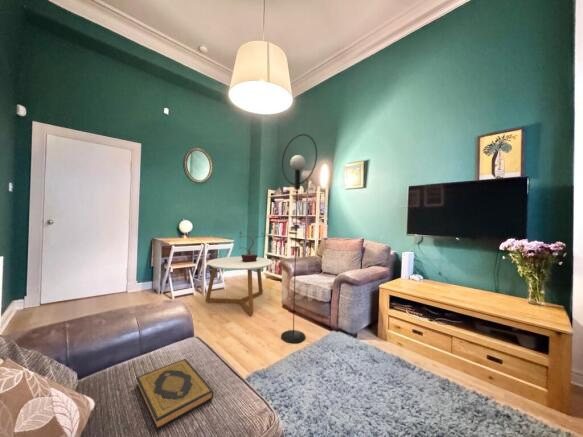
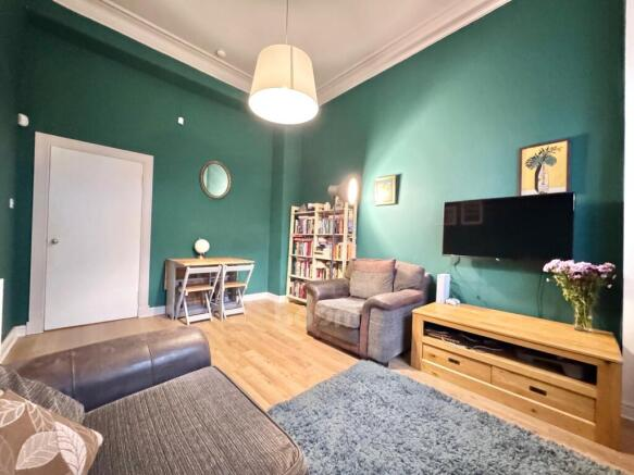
- coffee table [205,256,274,316]
- potted plant [238,224,270,262]
- hardback book [135,358,214,432]
- floor lamp [280,133,318,344]
